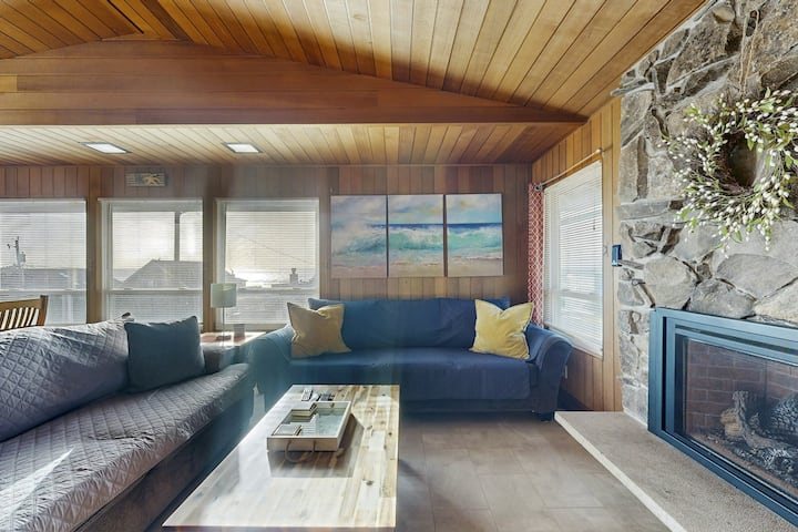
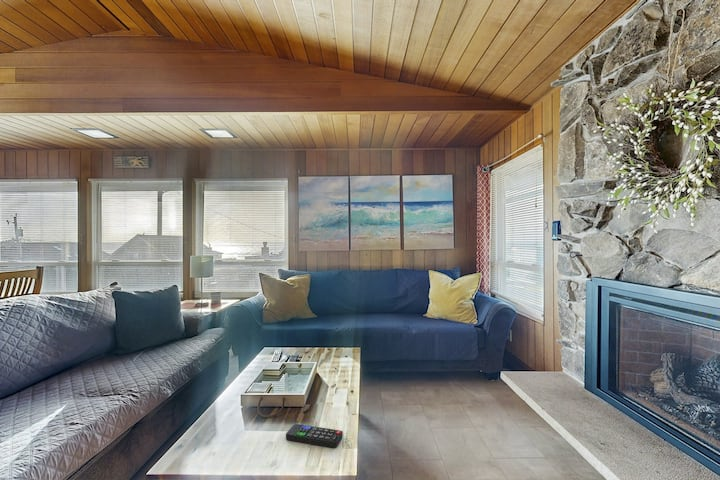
+ remote control [285,423,344,449]
